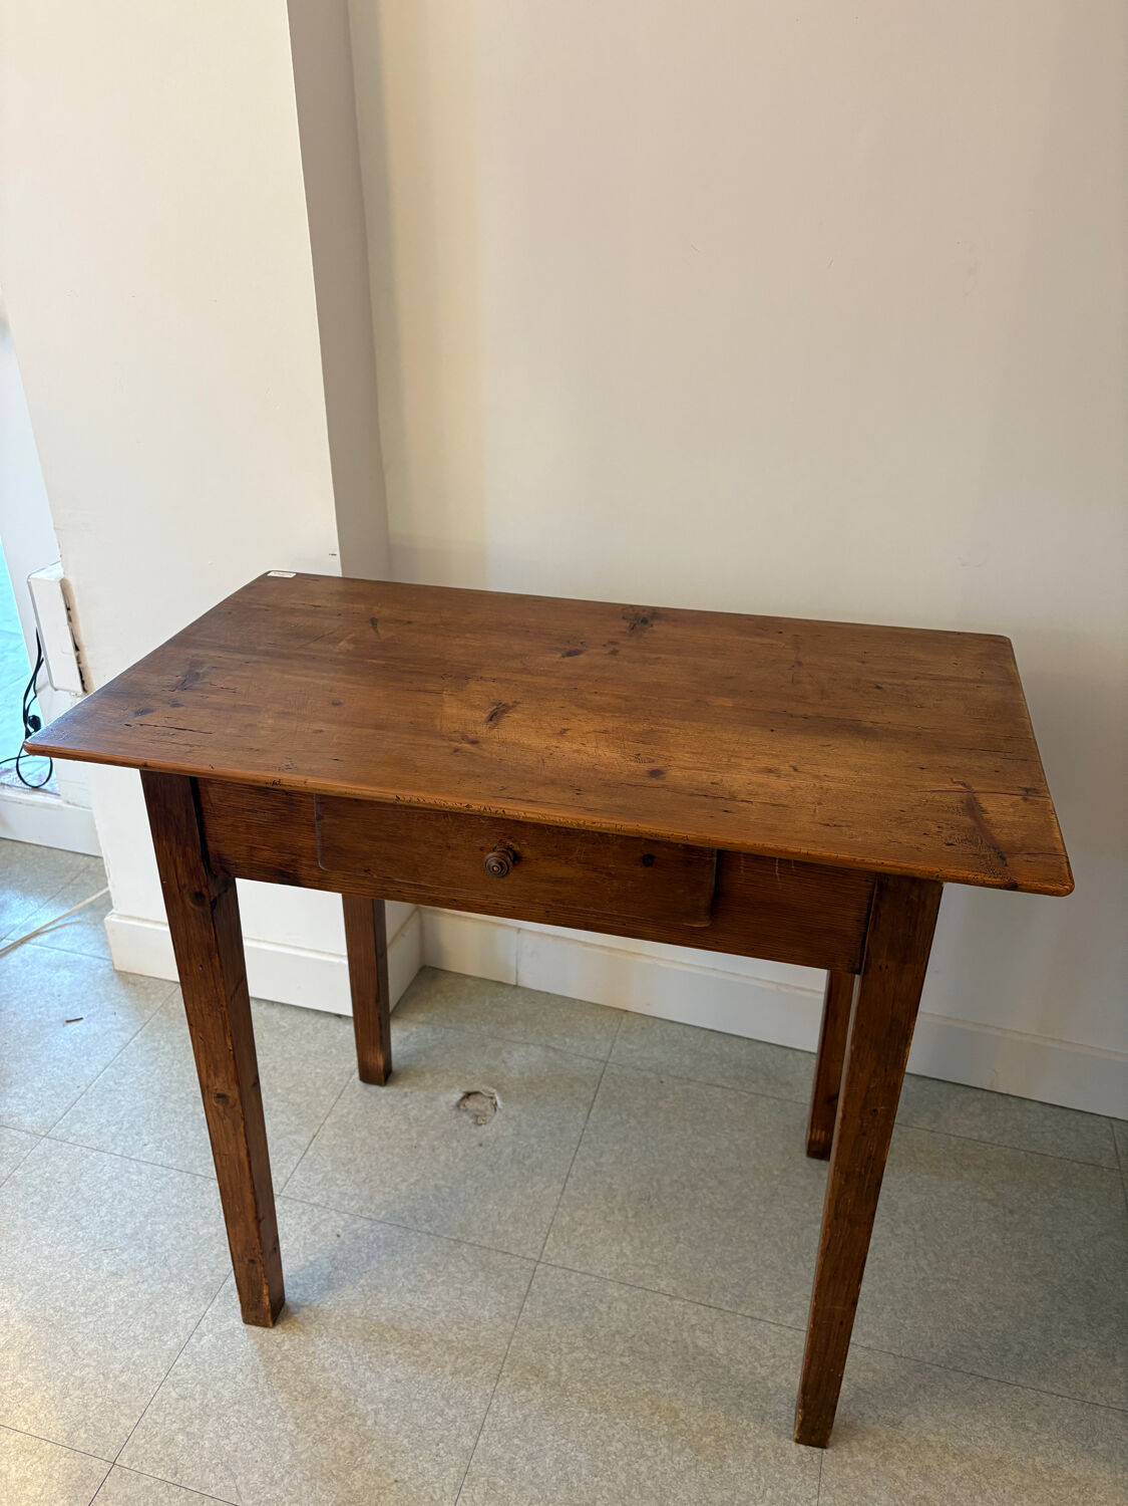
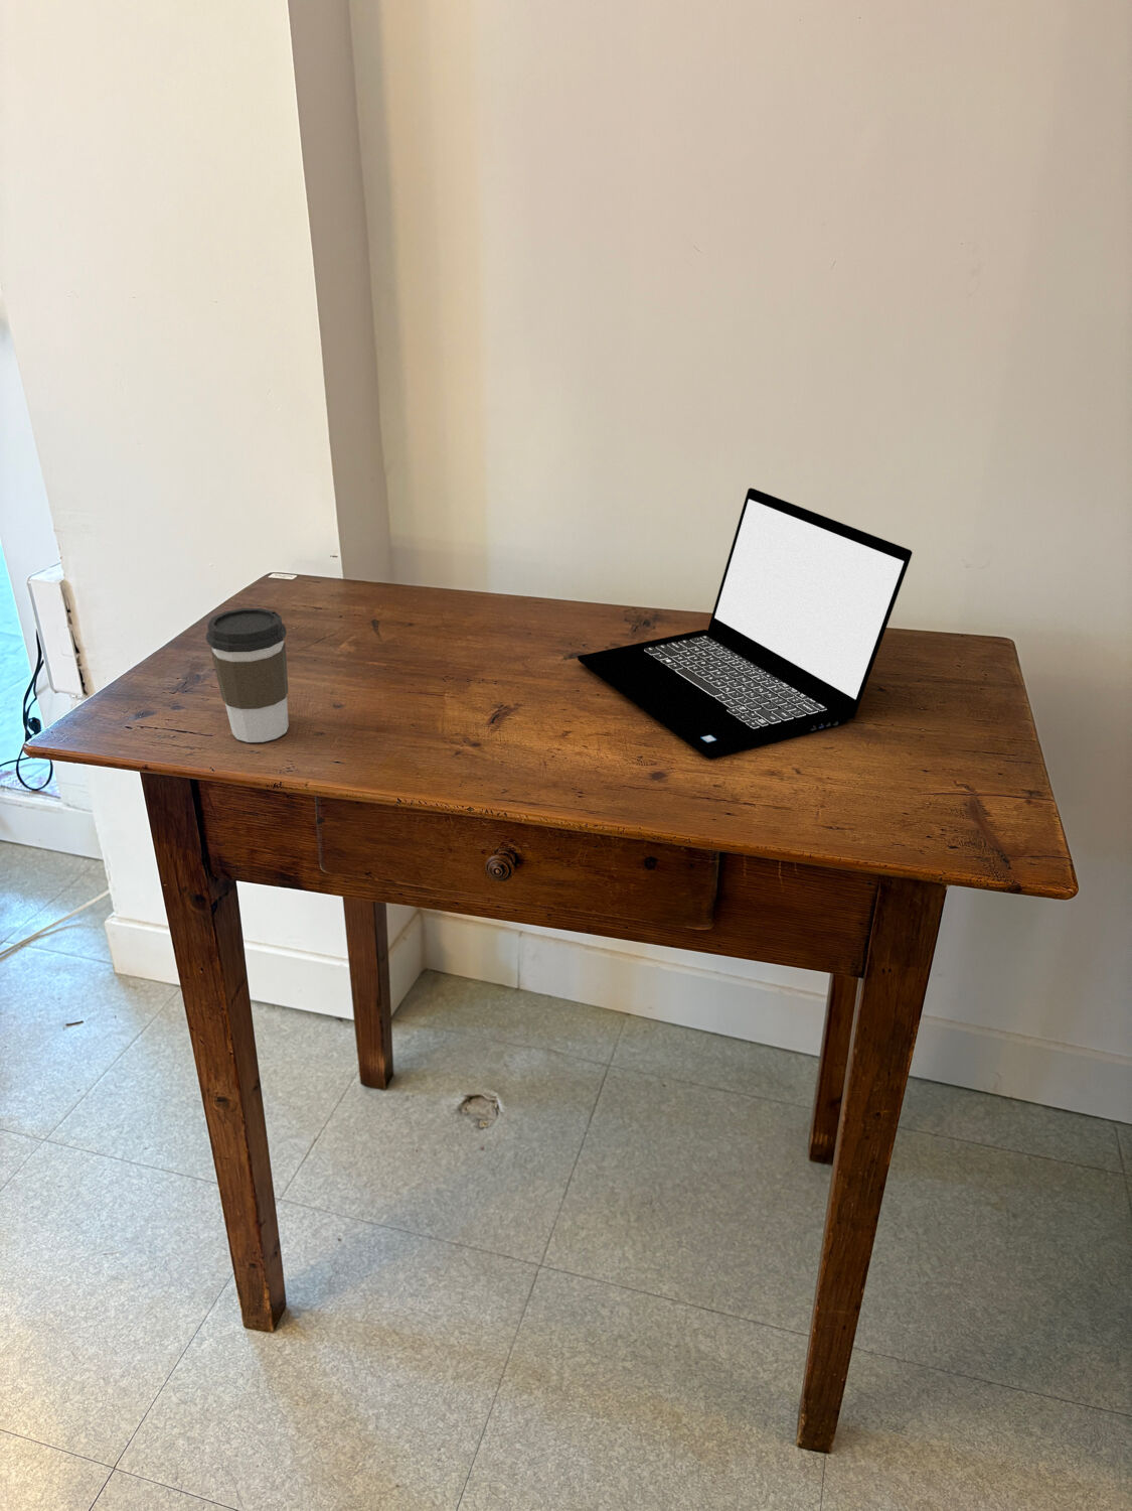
+ laptop computer [577,488,913,759]
+ coffee cup [206,608,290,744]
